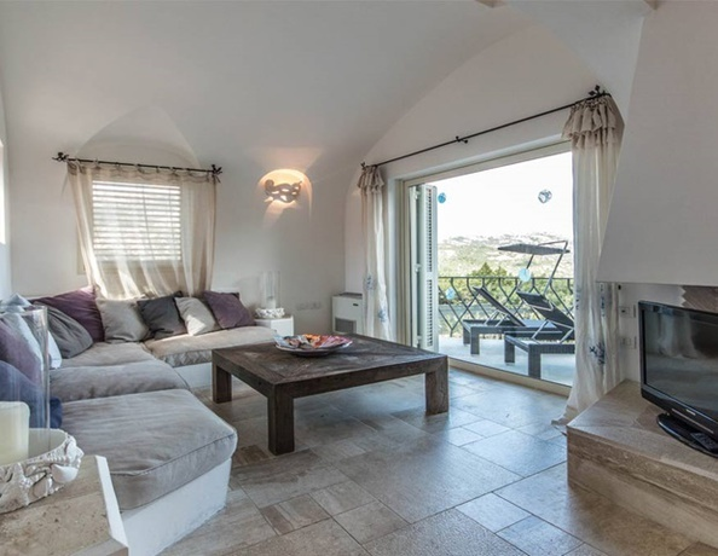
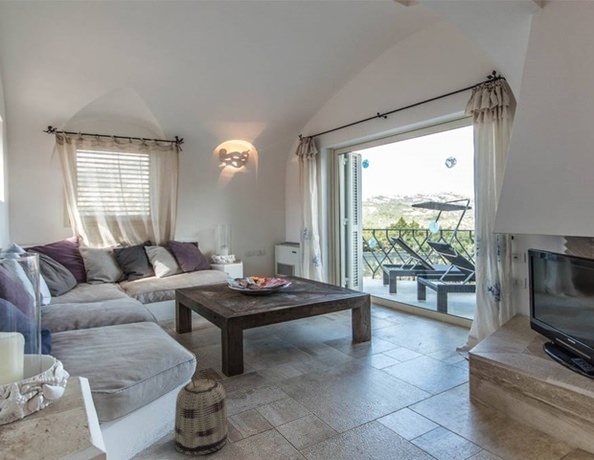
+ basket [173,366,230,456]
